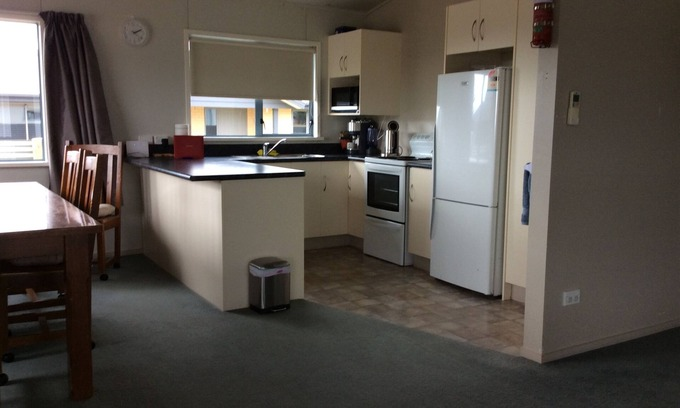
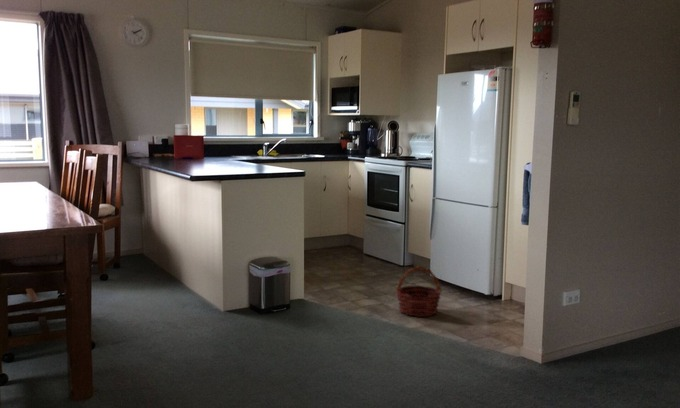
+ basket [395,265,443,318]
